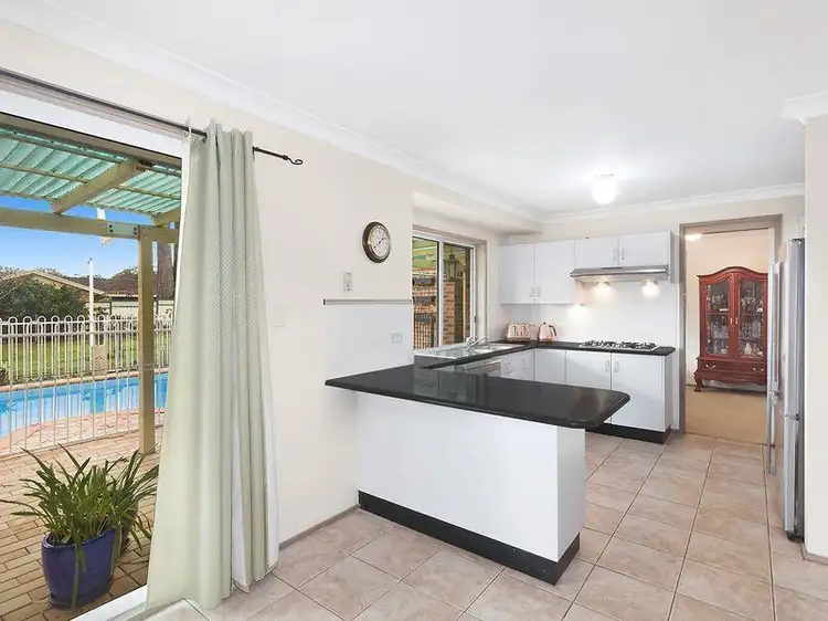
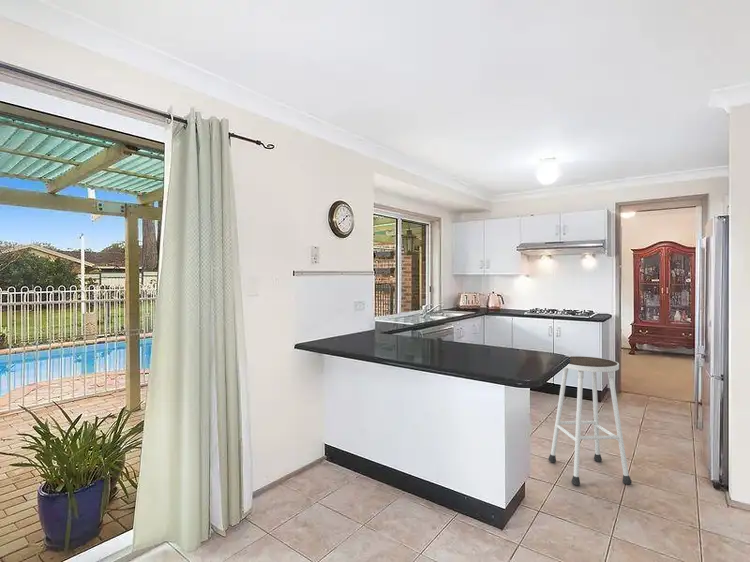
+ stool [547,355,633,486]
